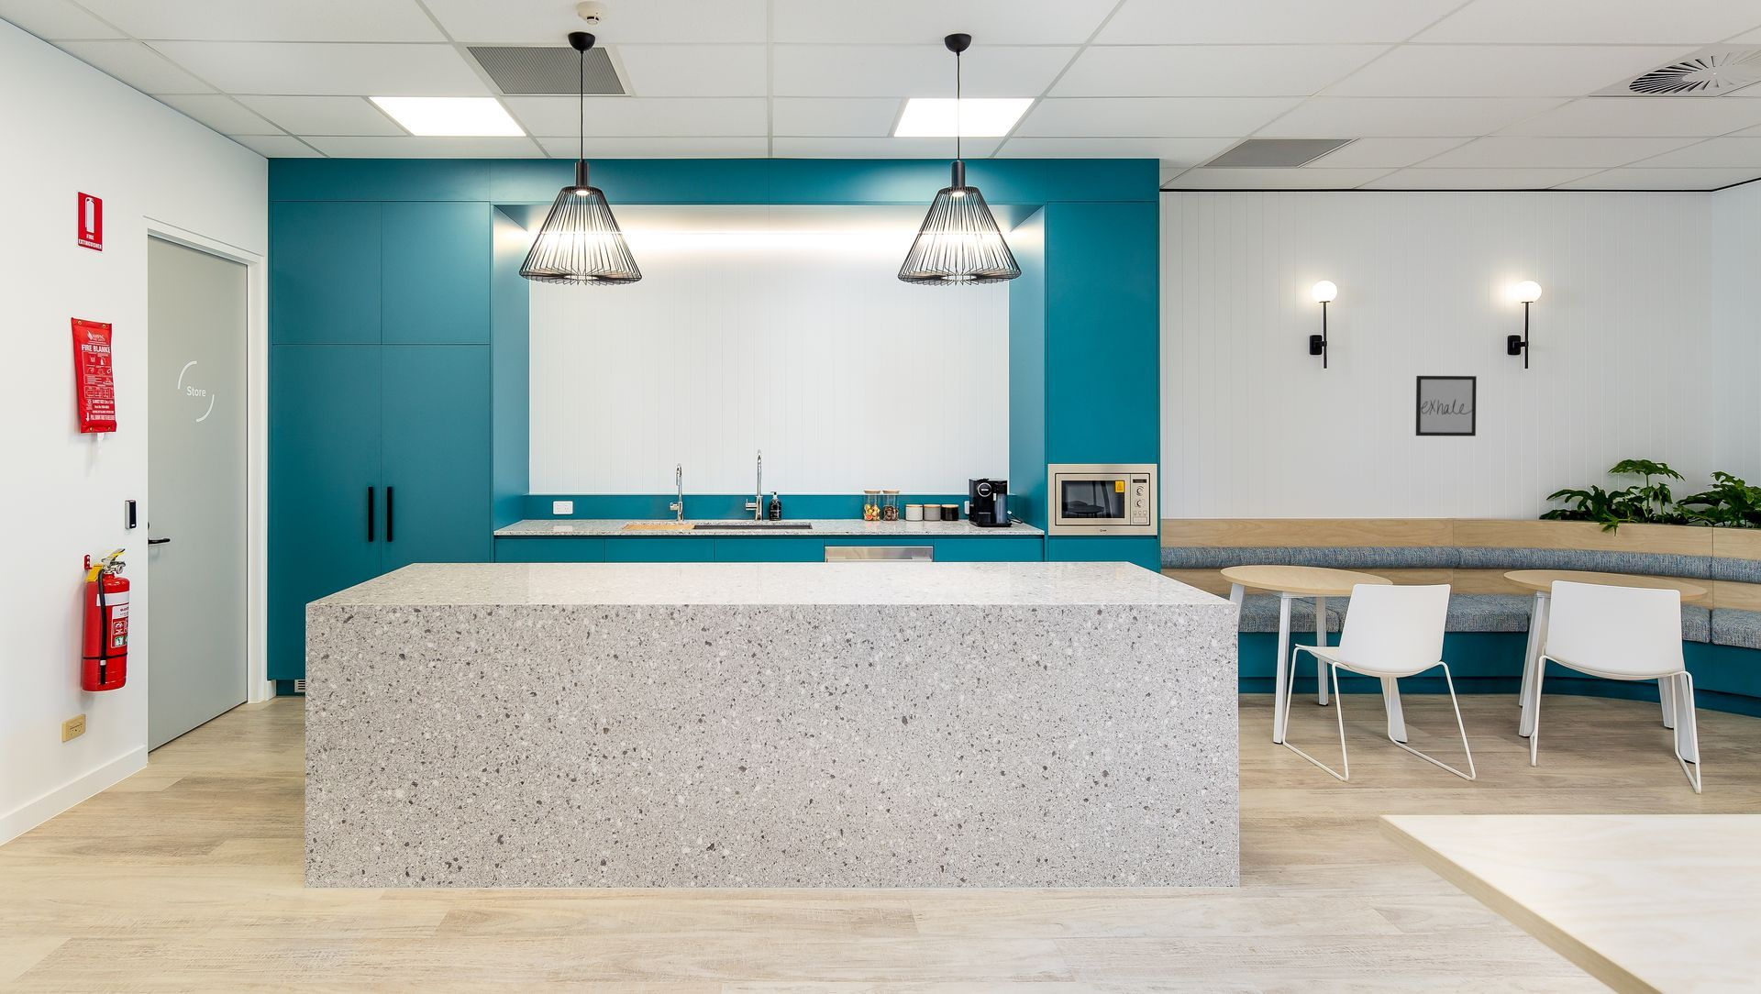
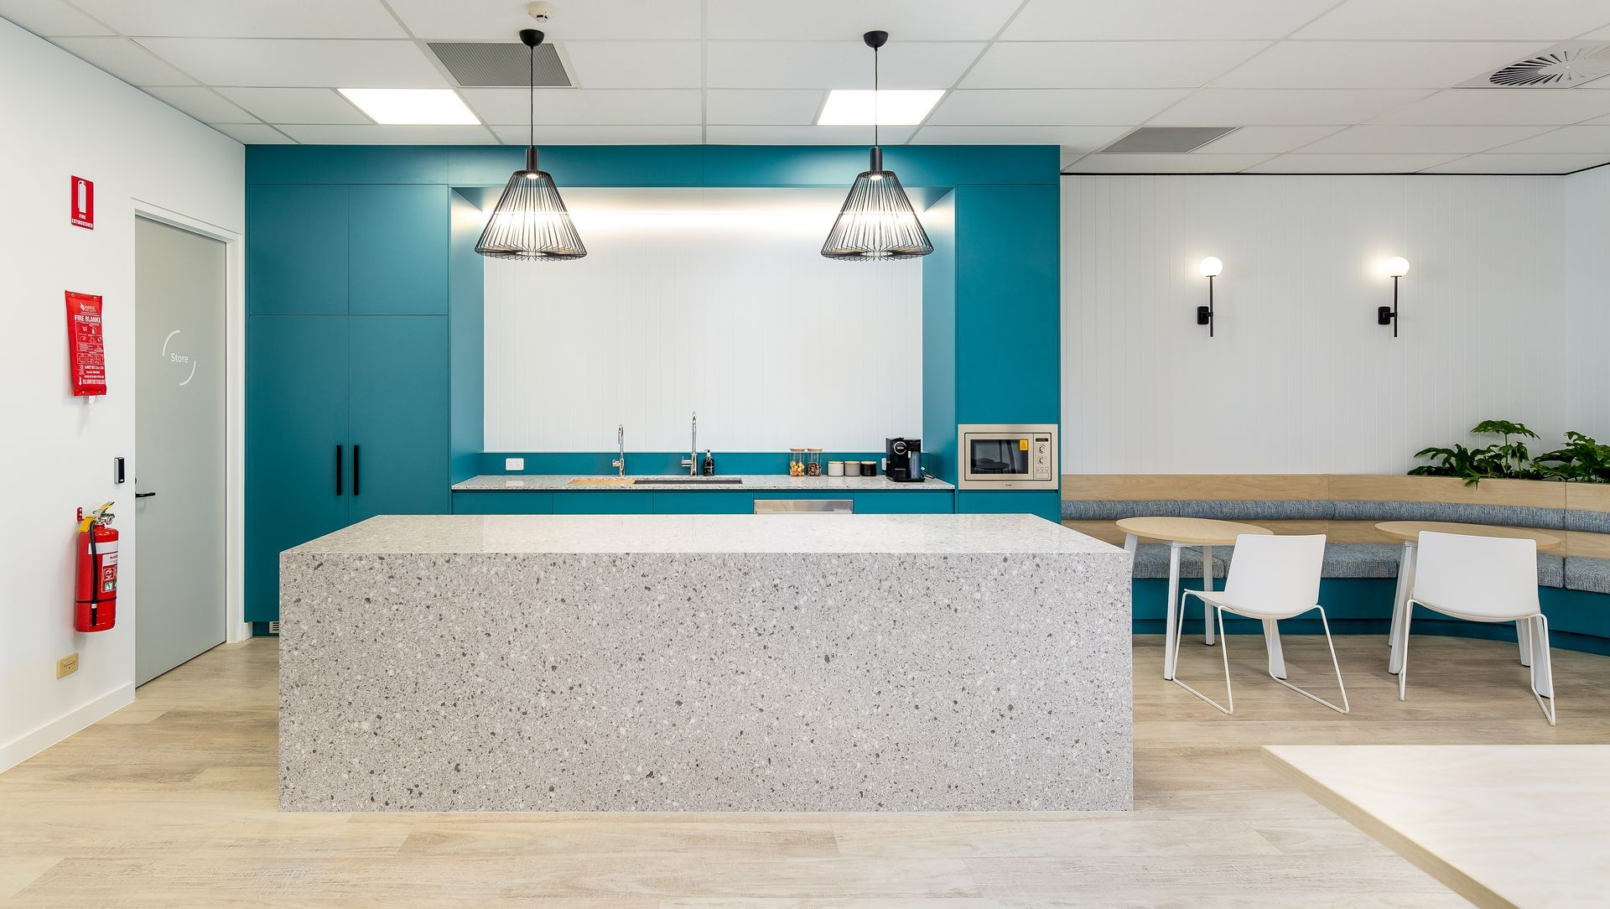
- wall art [1415,375,1478,438]
